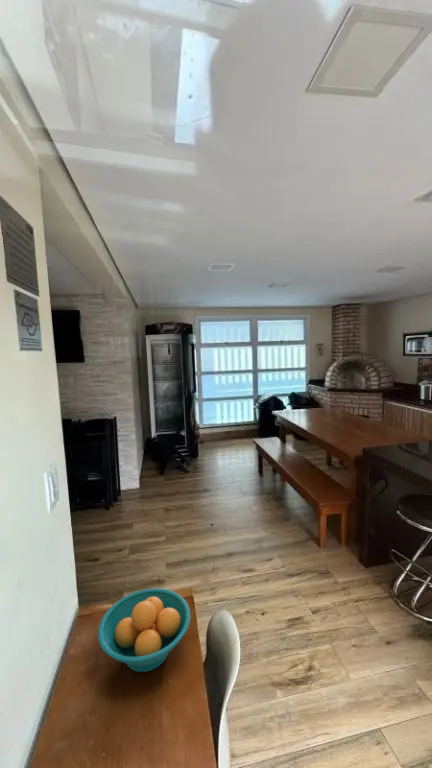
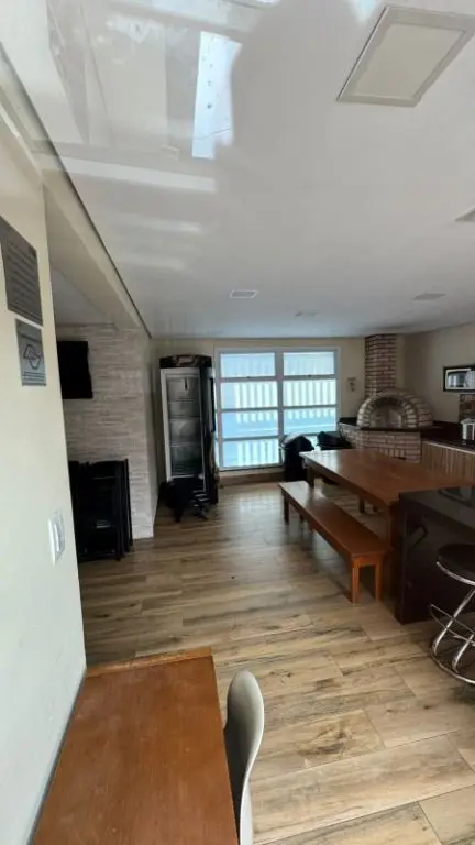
- fruit bowl [97,587,191,673]
